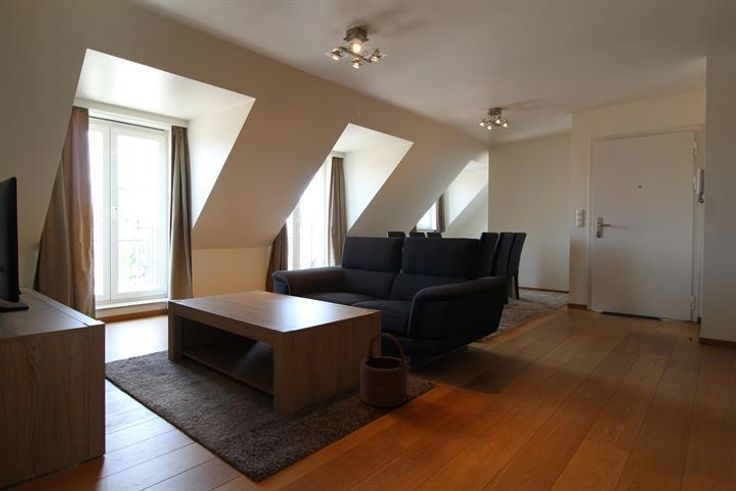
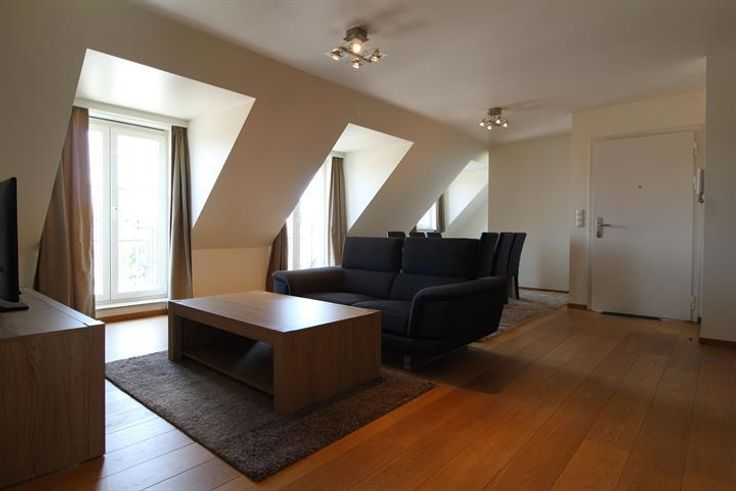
- wooden bucket [360,332,408,408]
